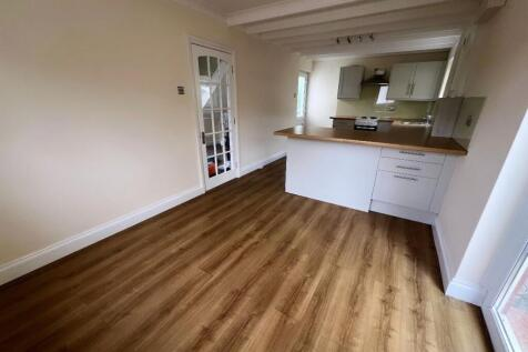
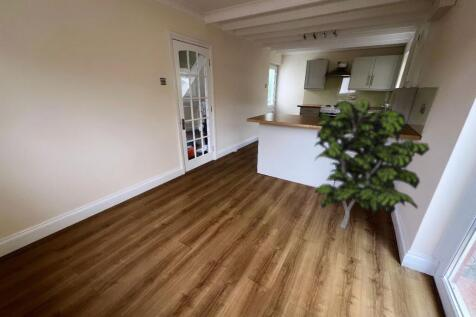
+ indoor plant [313,99,431,230]
